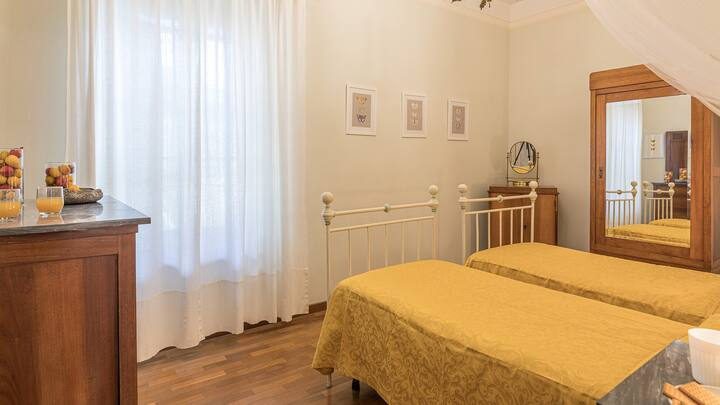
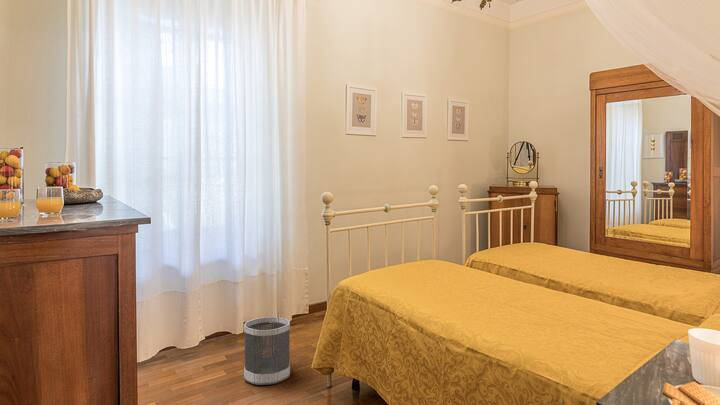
+ wastebasket [243,316,291,386]
